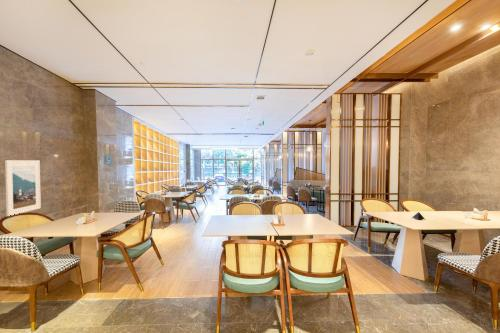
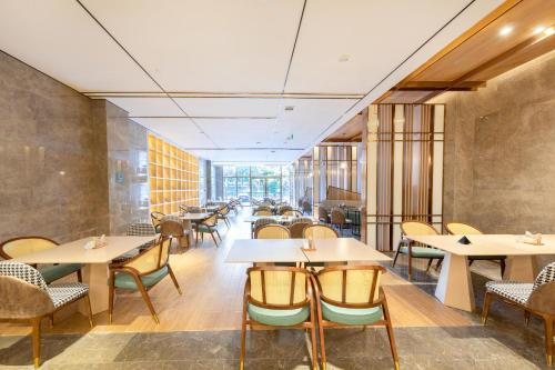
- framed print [4,159,42,217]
